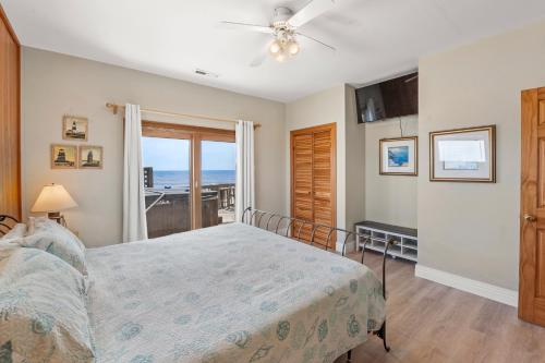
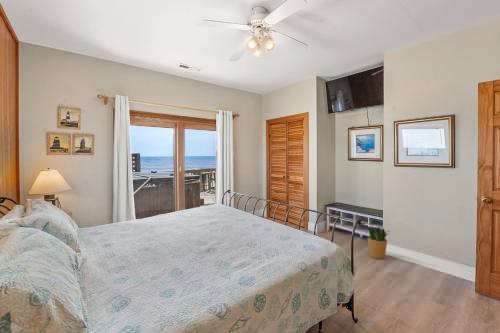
+ potted plant [363,224,390,260]
